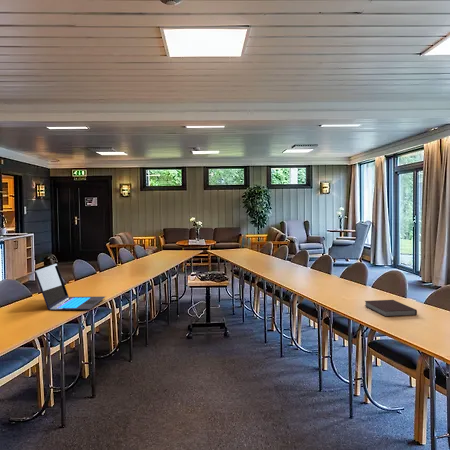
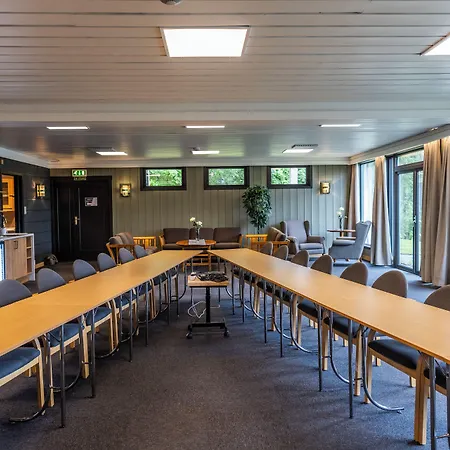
- notebook [364,299,418,318]
- laptop [33,263,106,311]
